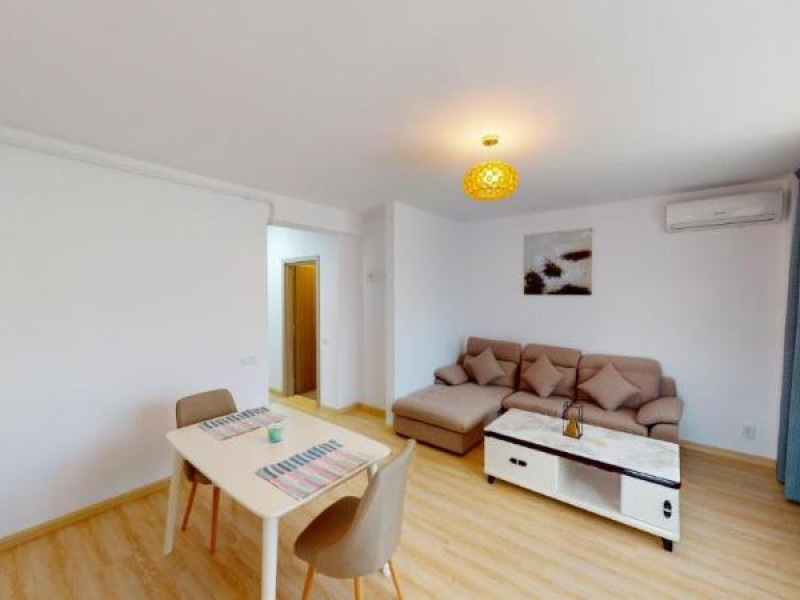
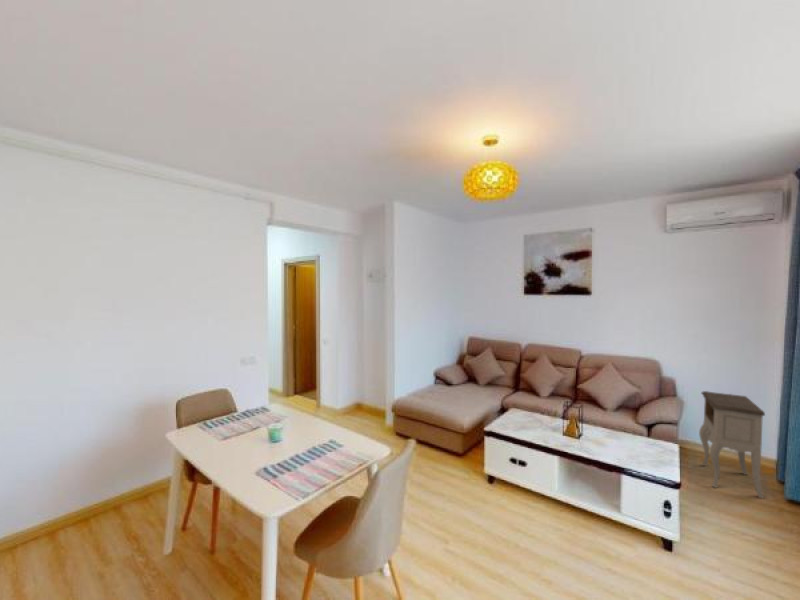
+ nightstand [698,390,766,500]
